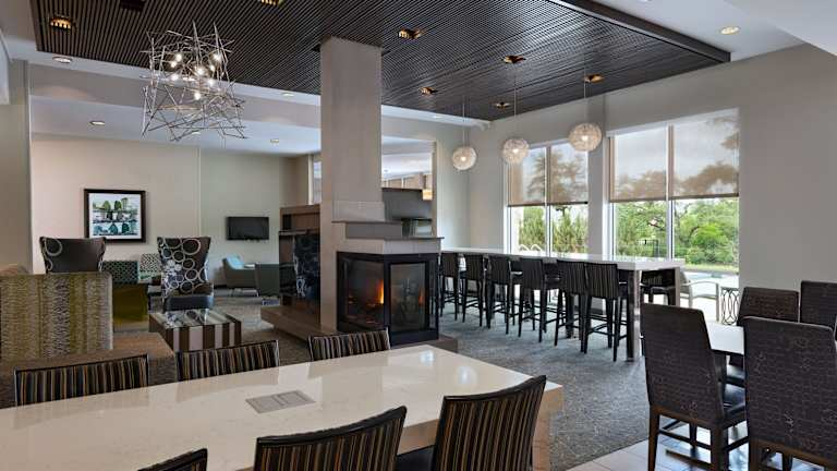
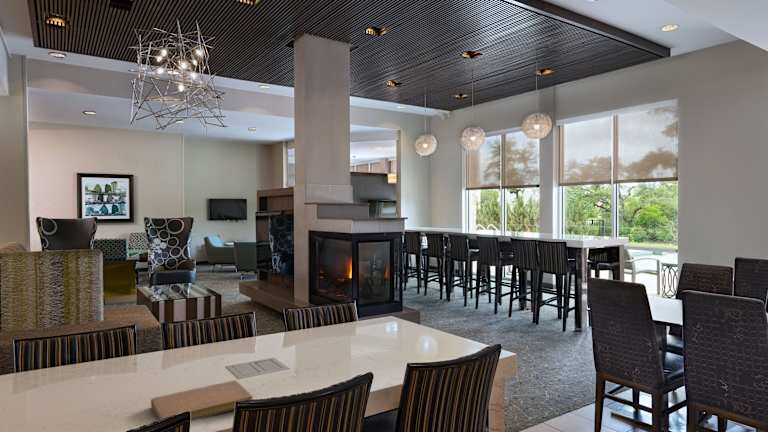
+ notebook [150,379,254,422]
